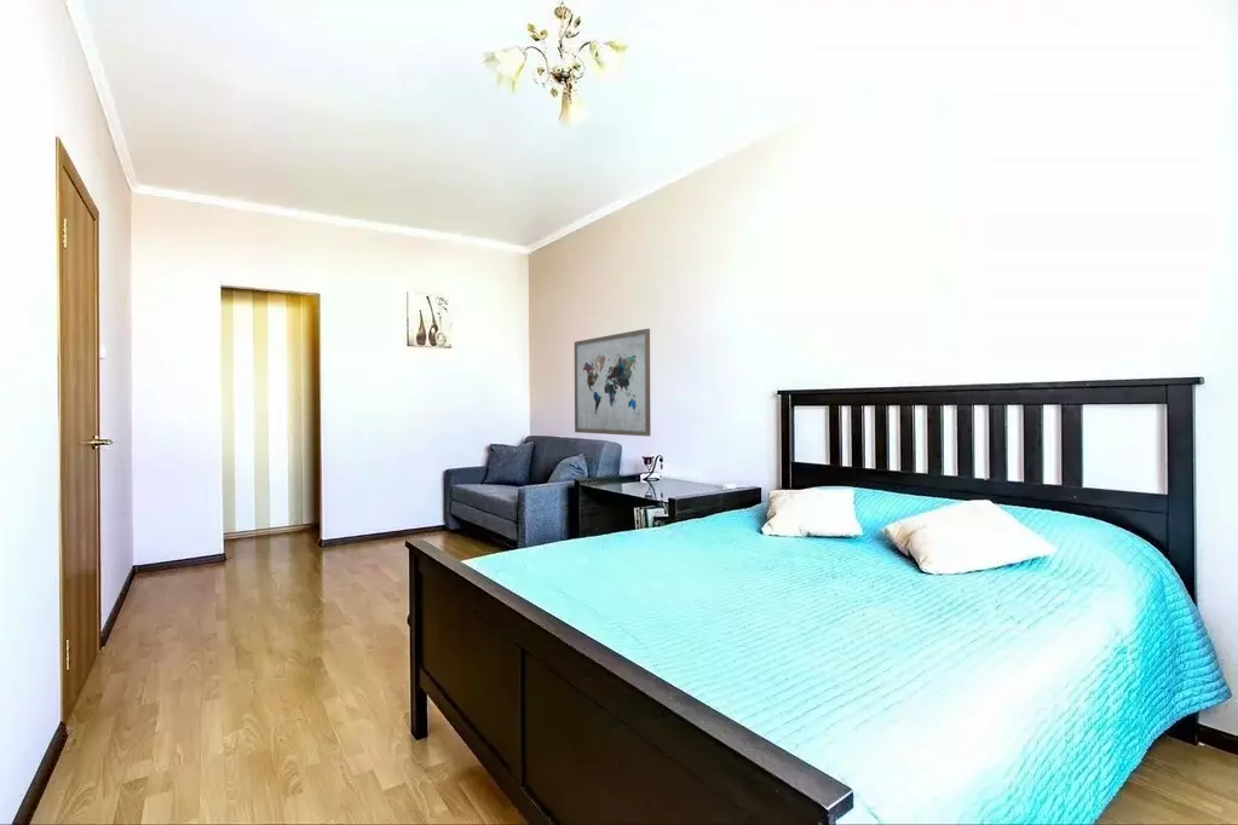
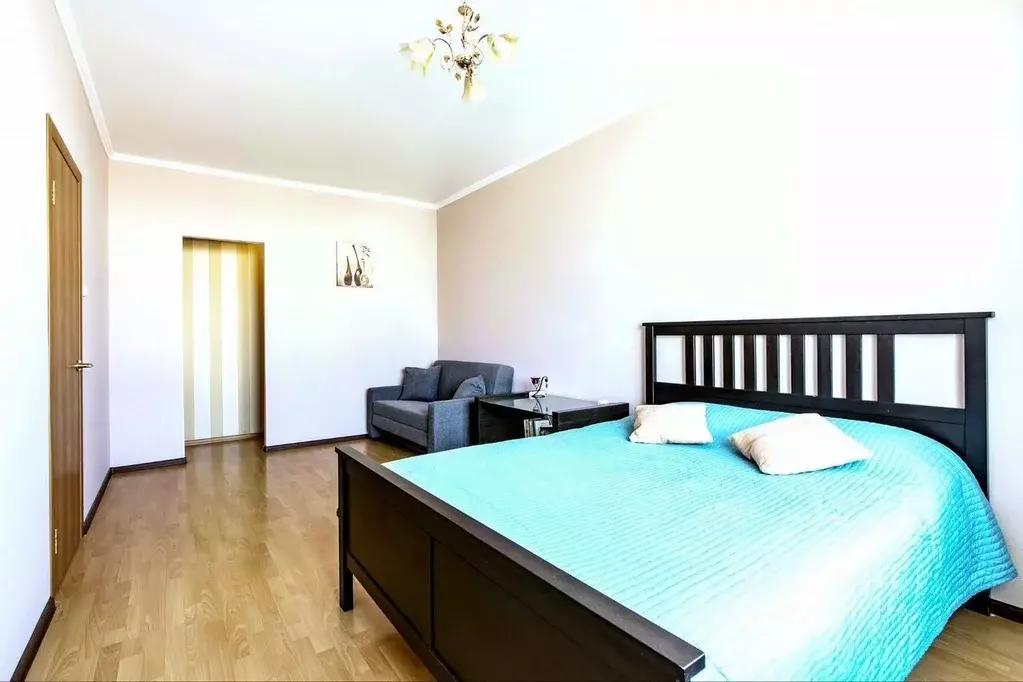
- wall art [574,328,651,438]
